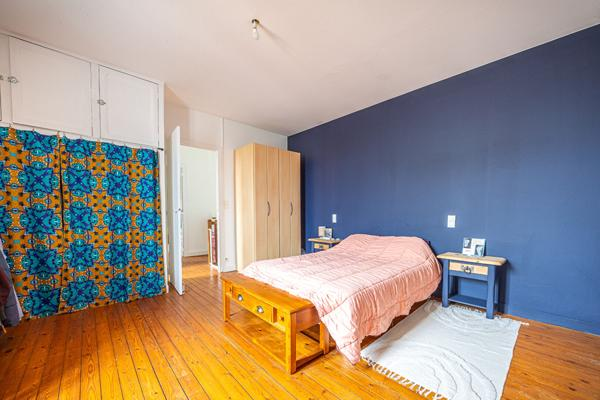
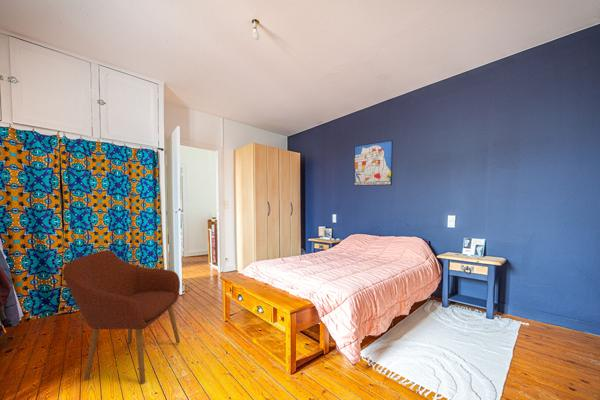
+ armchair [62,250,181,385]
+ wall art [353,139,394,187]
